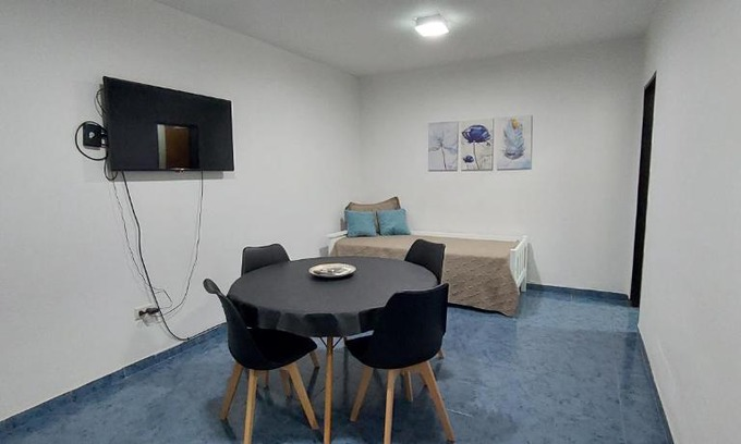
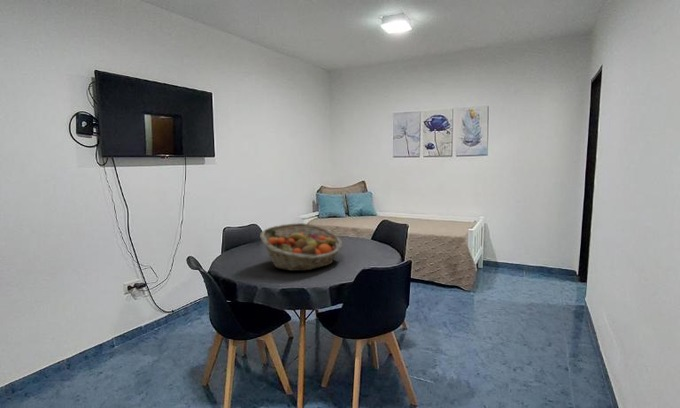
+ fruit basket [259,222,344,272]
